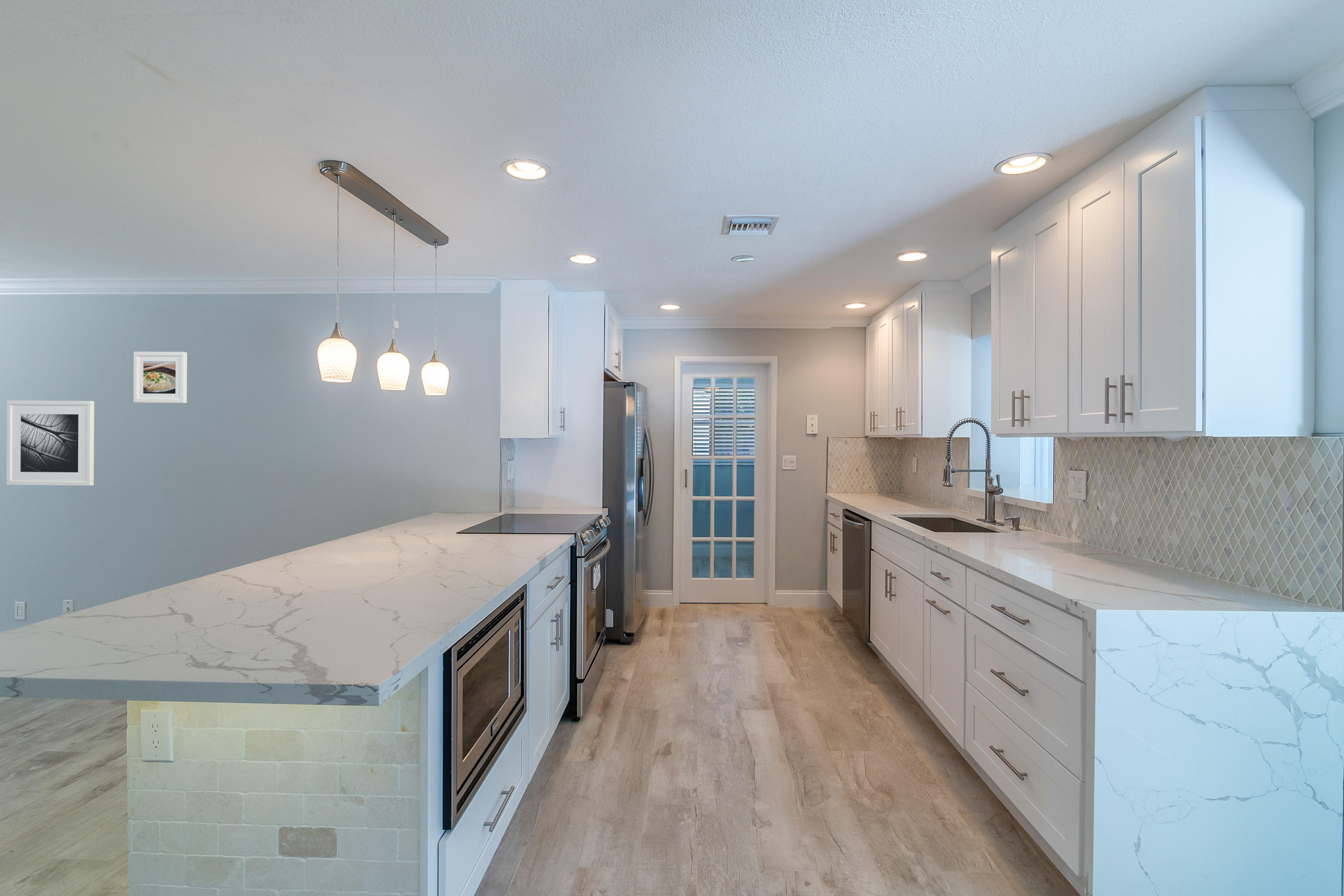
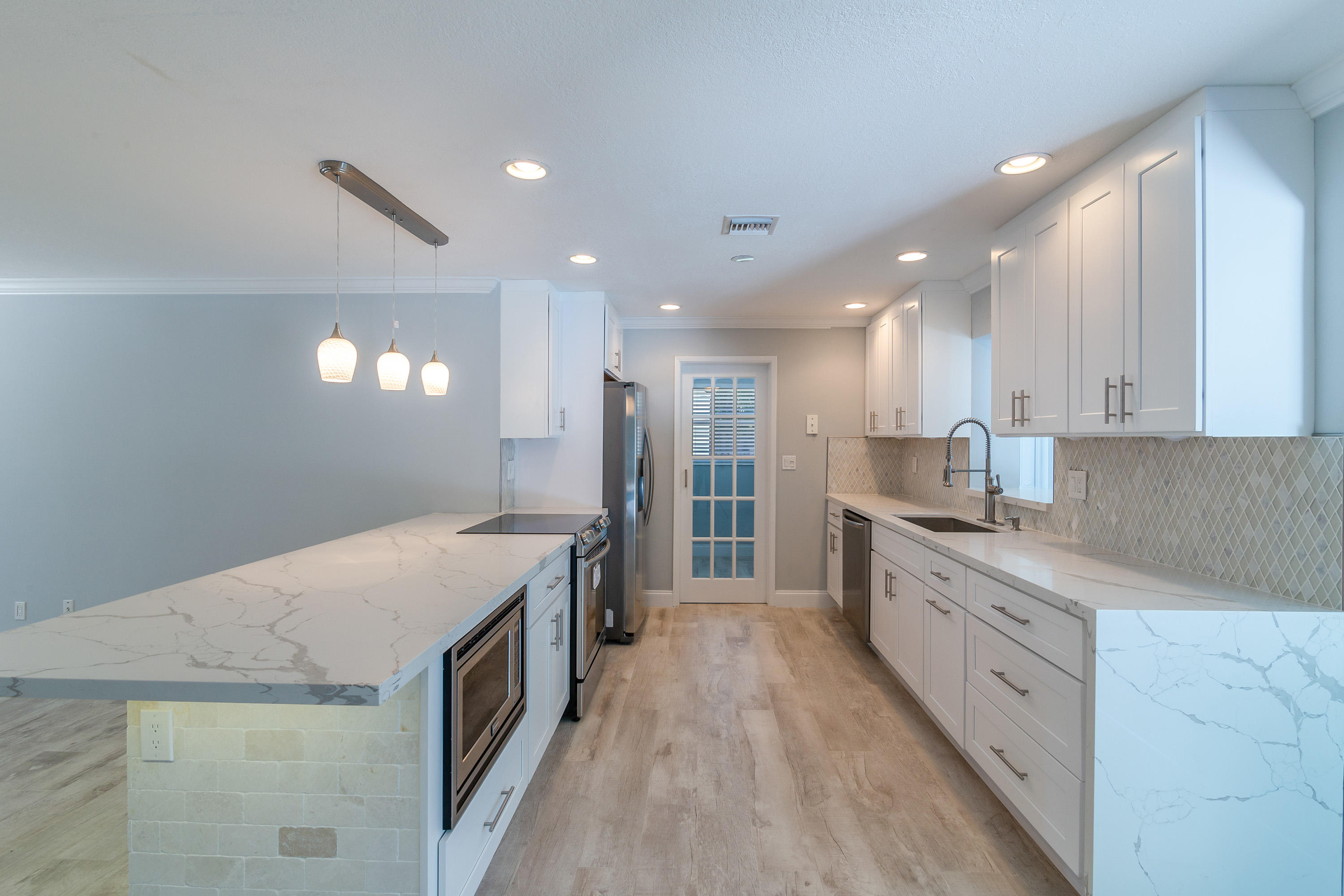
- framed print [6,400,95,486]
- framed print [133,351,188,404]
